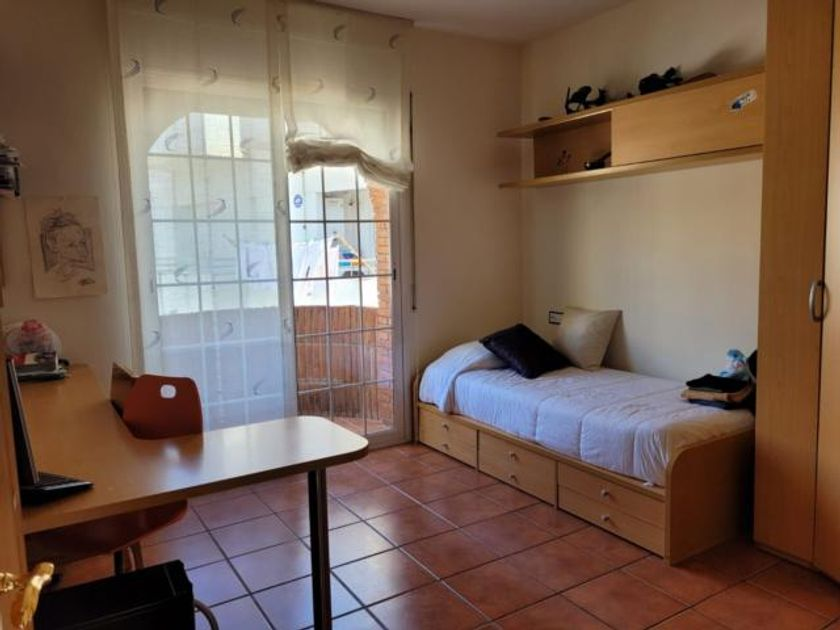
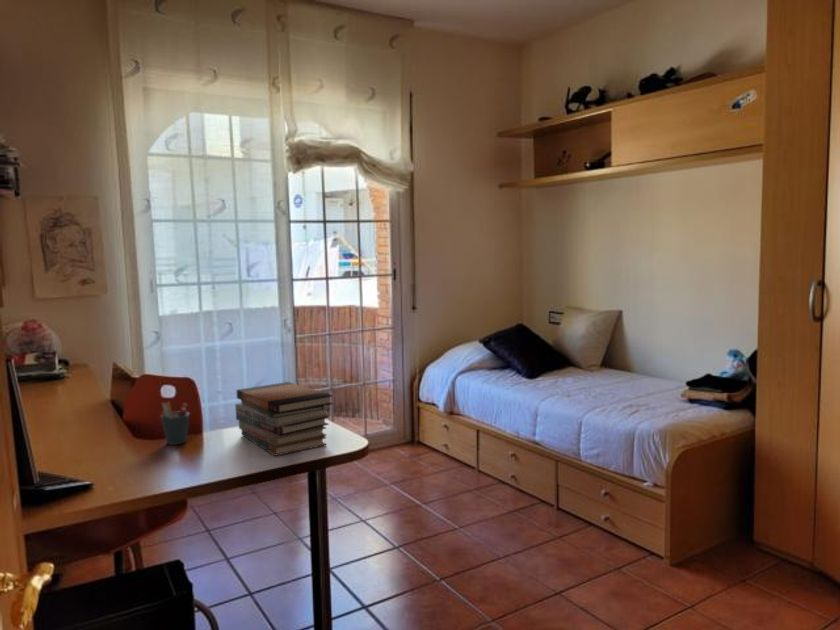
+ pen holder [160,401,190,446]
+ book stack [234,381,334,457]
